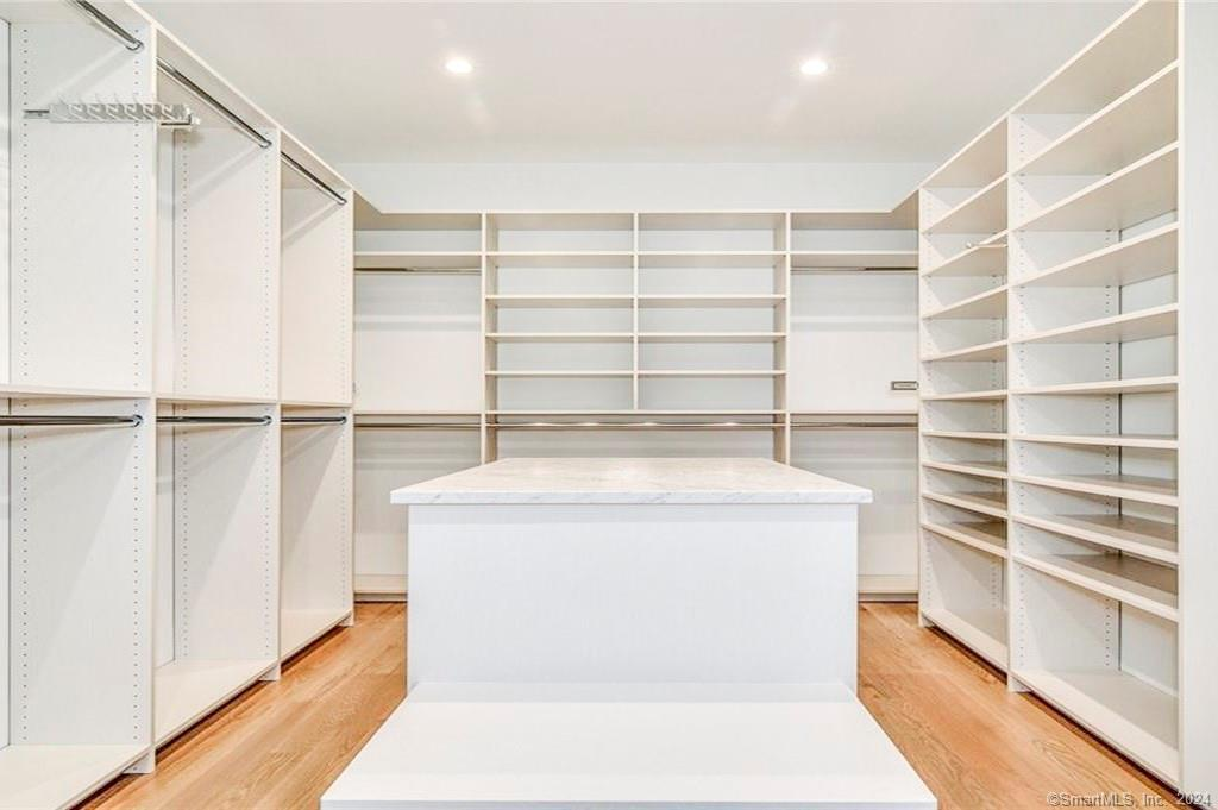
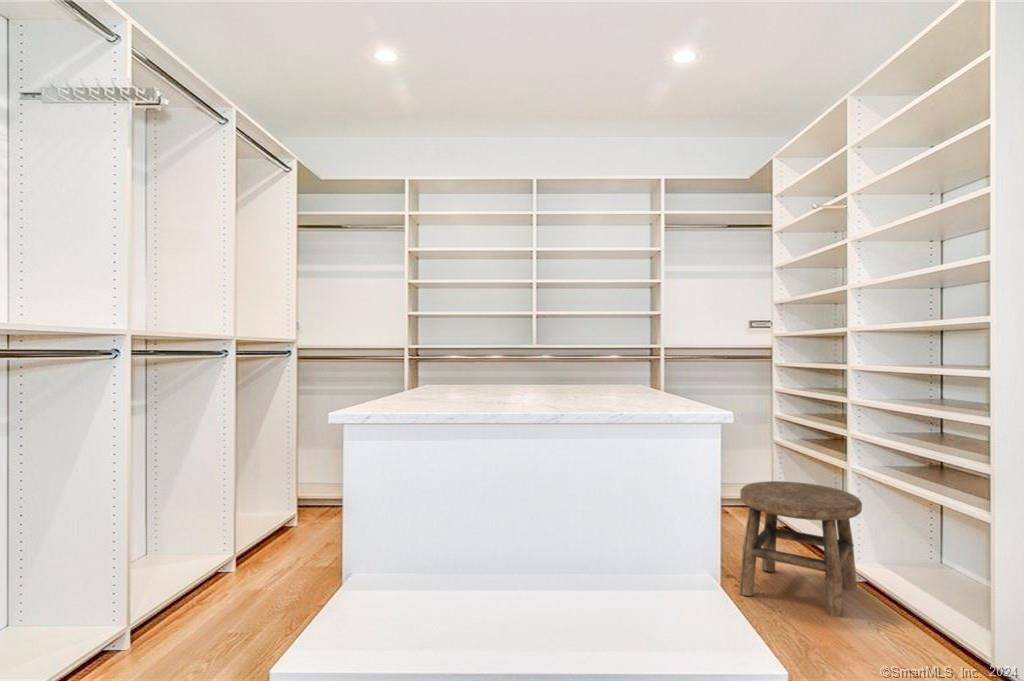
+ stool [738,480,863,618]
